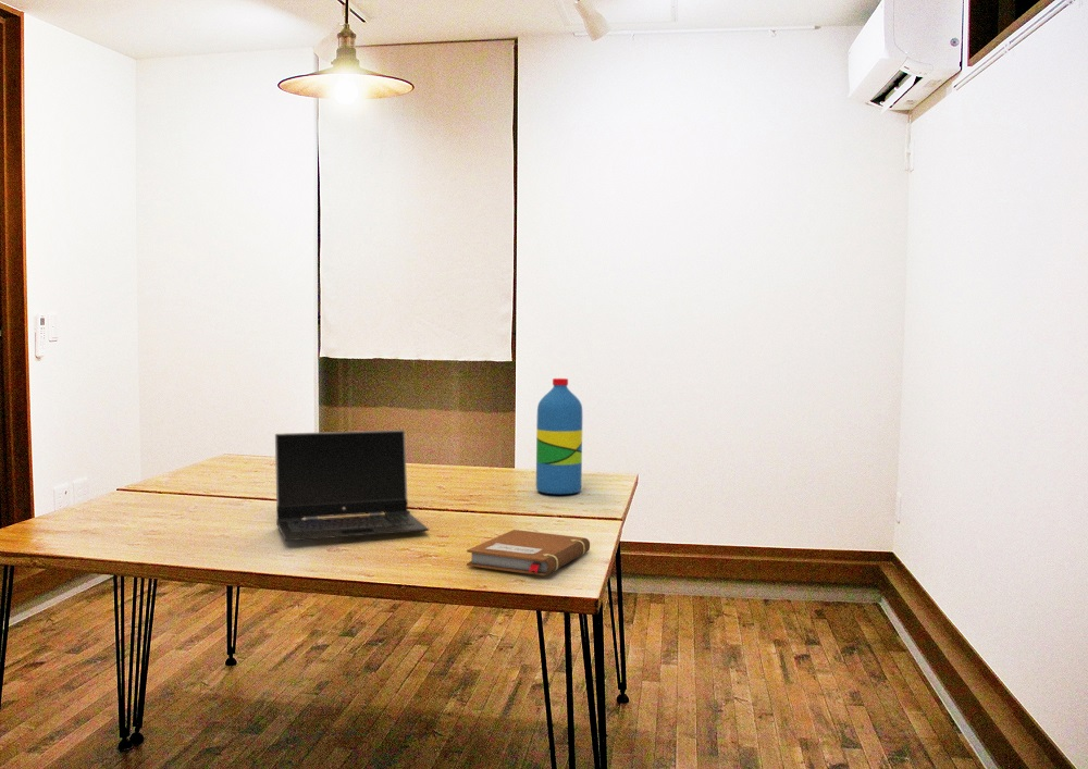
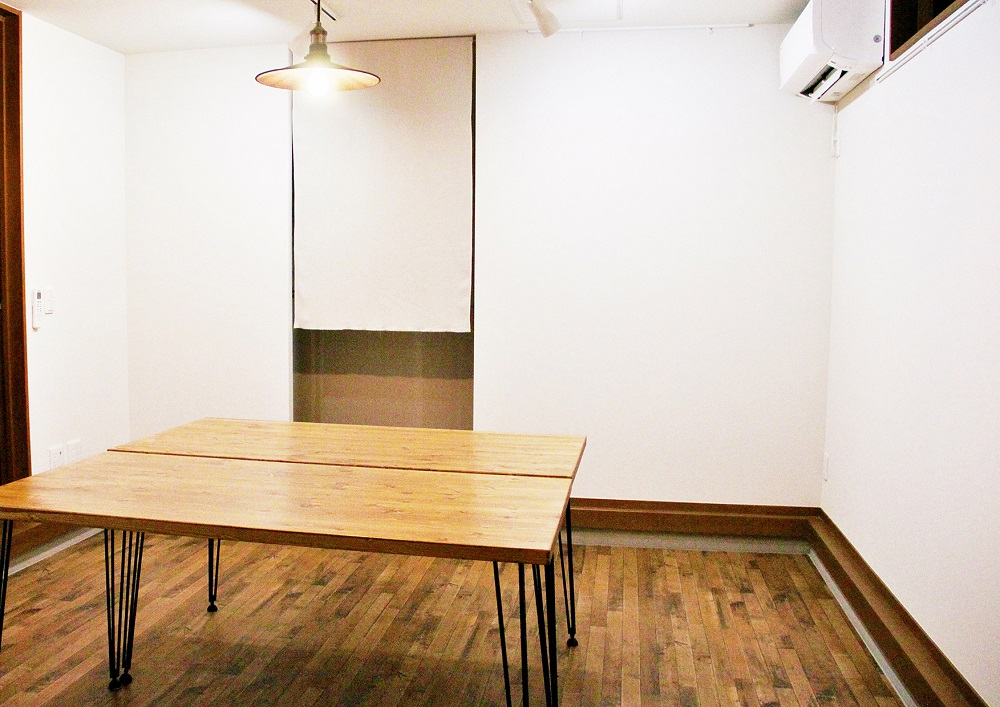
- water bottle [535,377,583,495]
- notebook [466,529,591,576]
- laptop computer [274,429,430,542]
